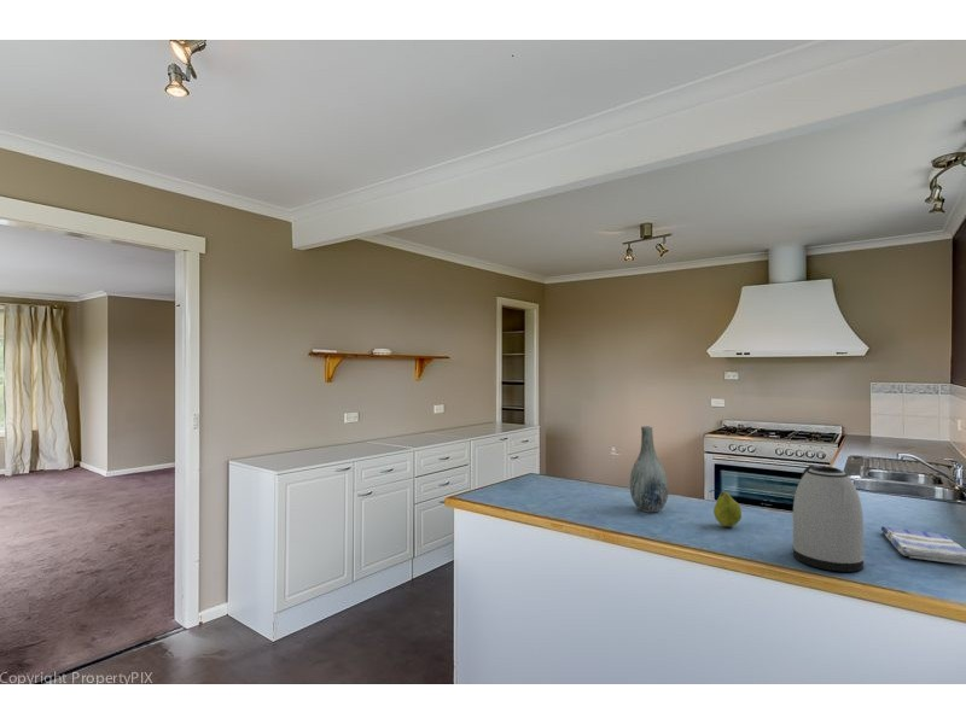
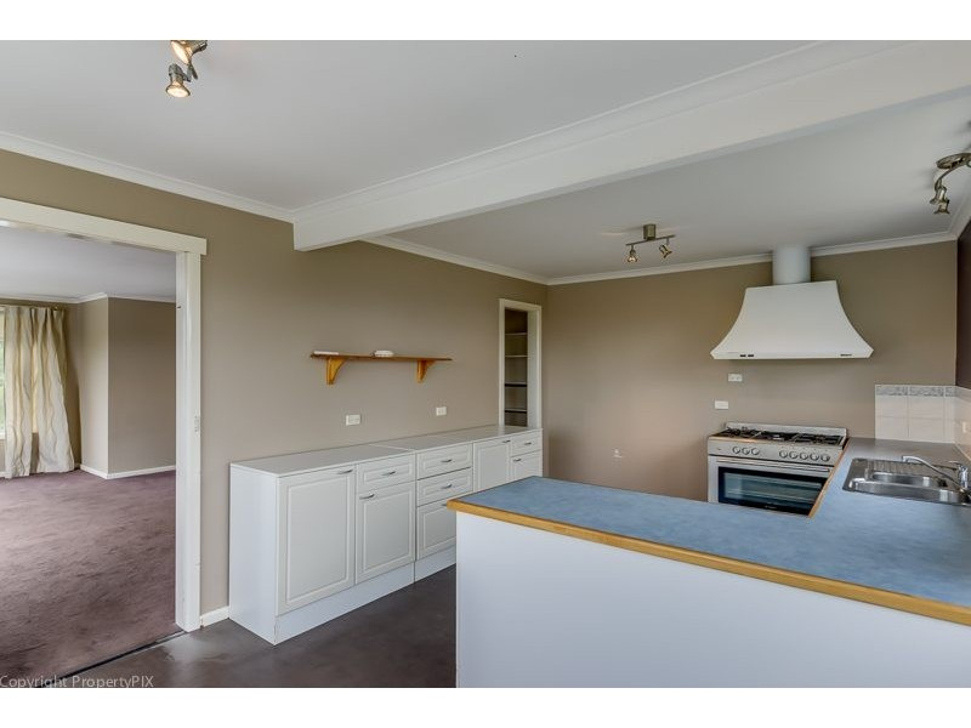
- fruit [708,489,743,527]
- kettle [791,463,866,573]
- dish towel [880,525,966,566]
- vase [629,425,669,513]
